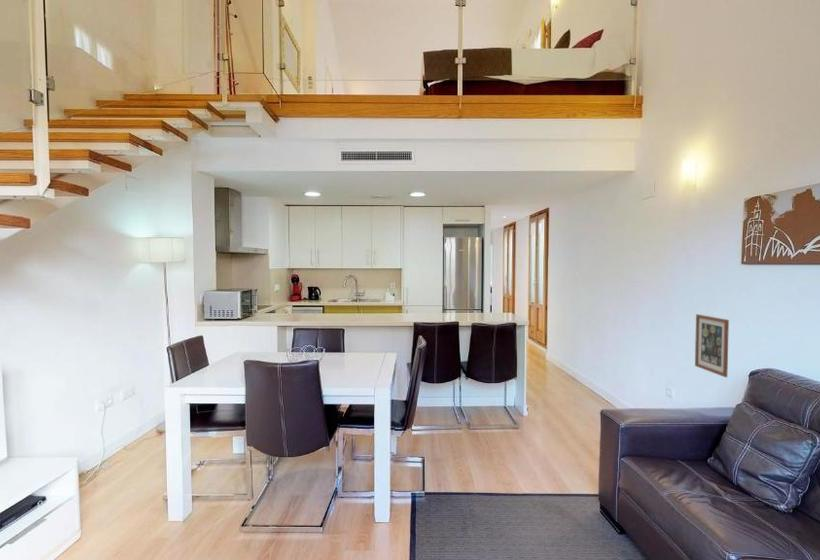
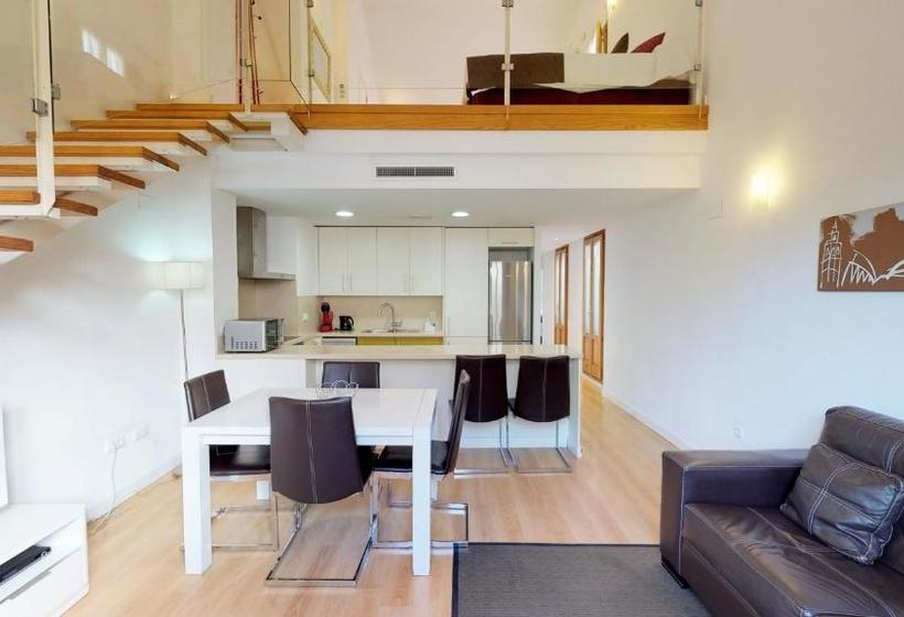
- wall art [694,313,730,378]
